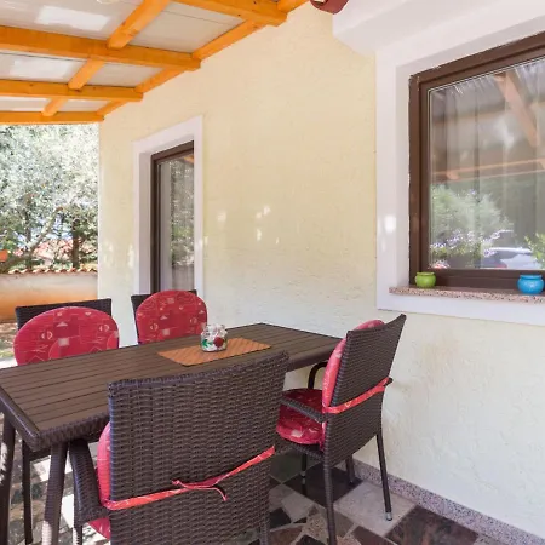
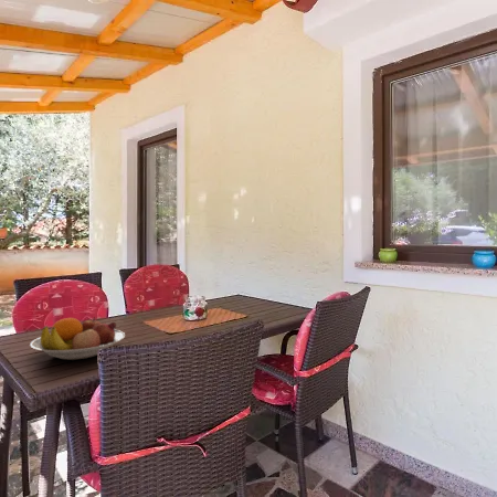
+ fruit bowl [29,316,126,361]
